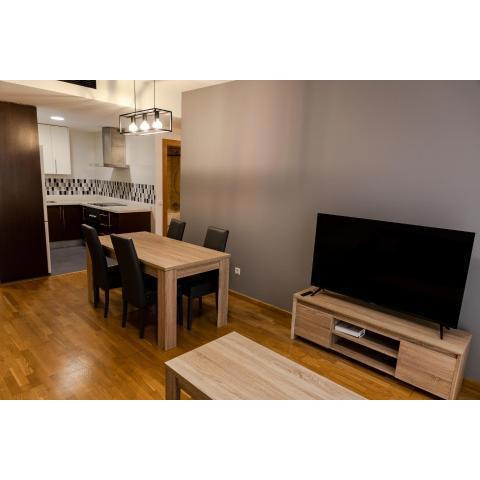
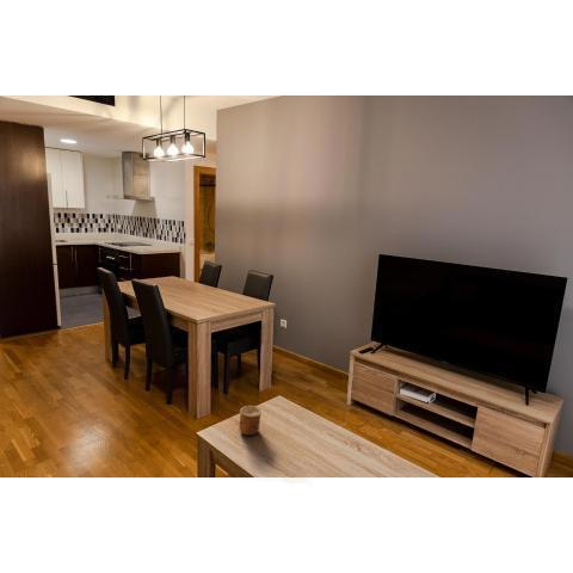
+ cup [239,405,263,437]
